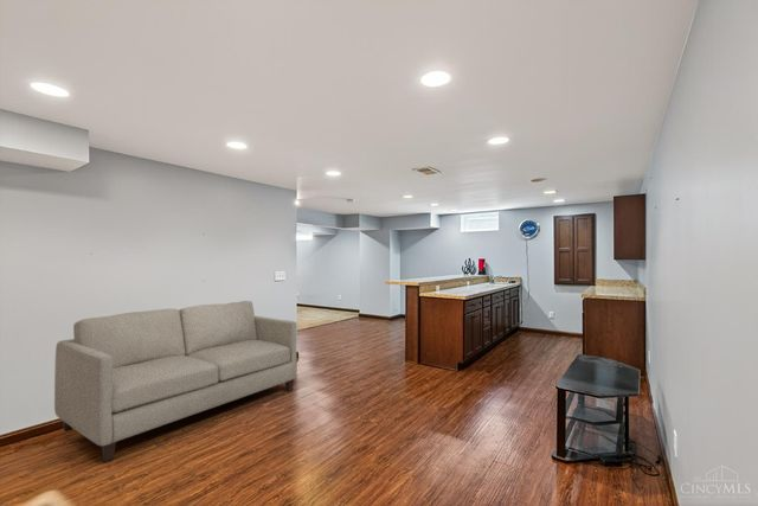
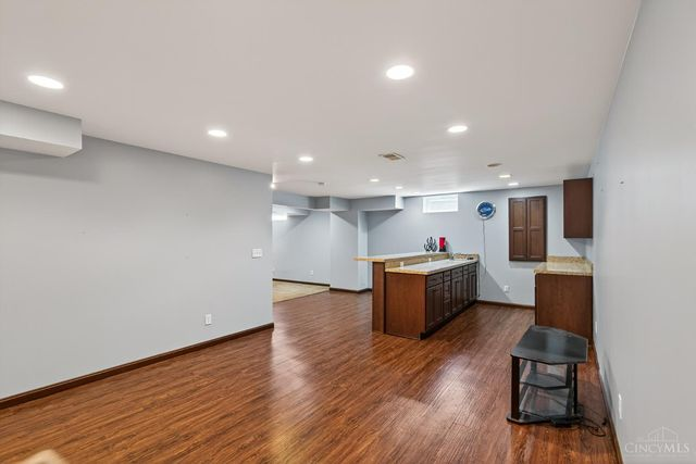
- sofa [53,300,298,463]
